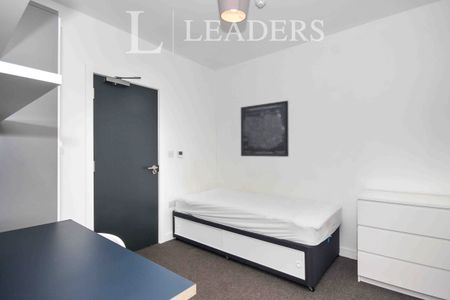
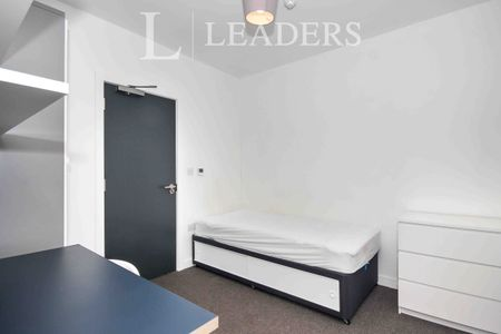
- wall art [240,100,290,158]
